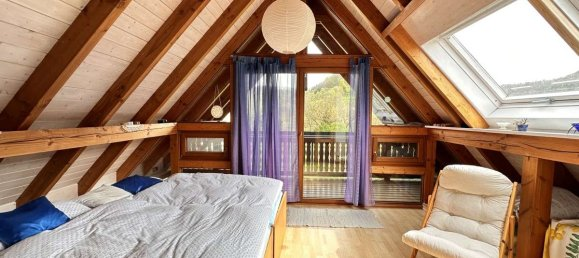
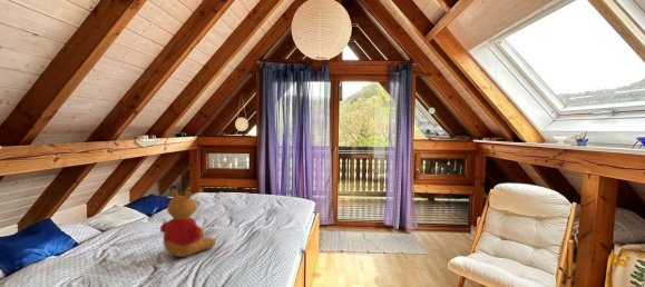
+ stuffed bear [159,188,217,258]
